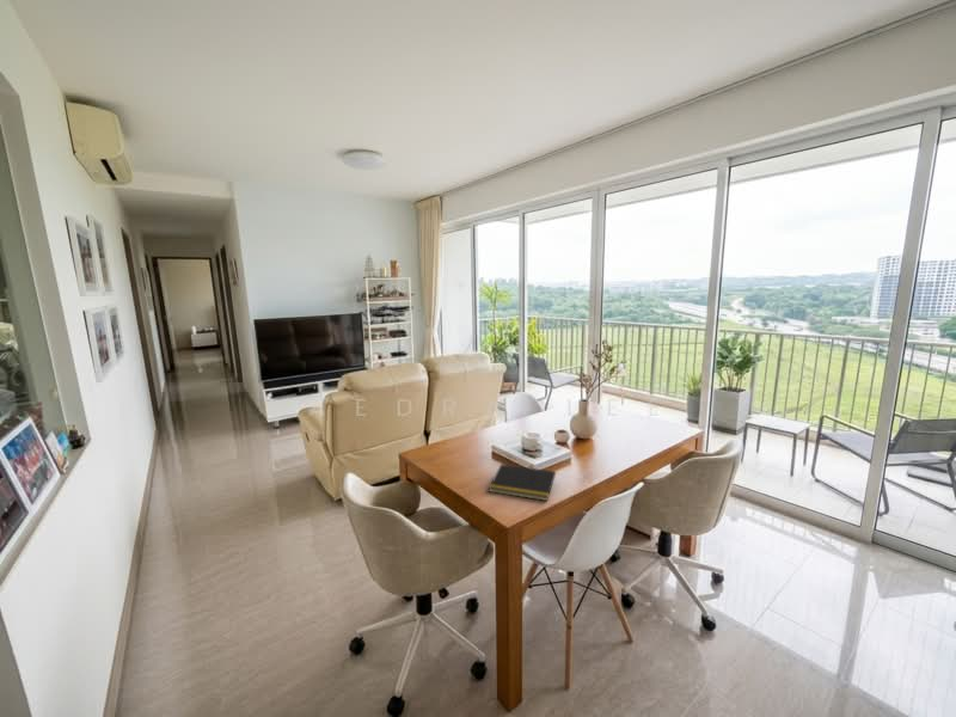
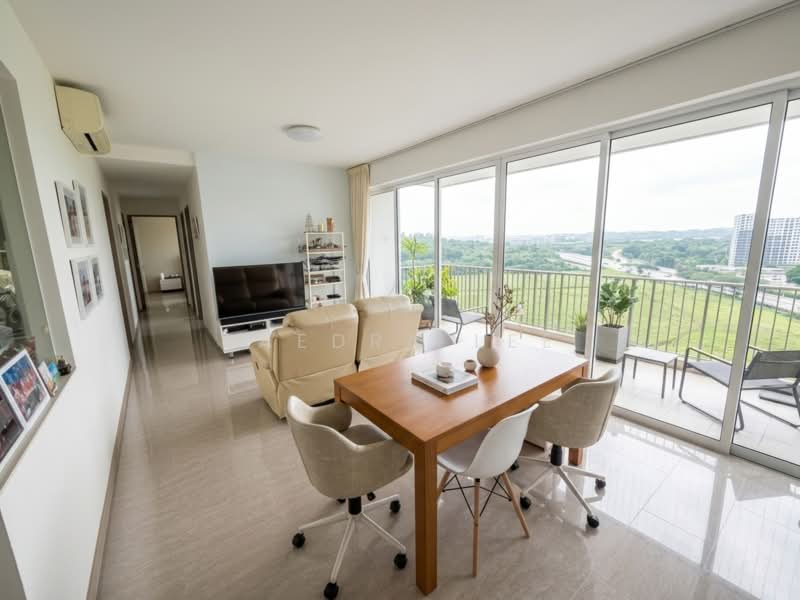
- notepad [488,462,557,502]
